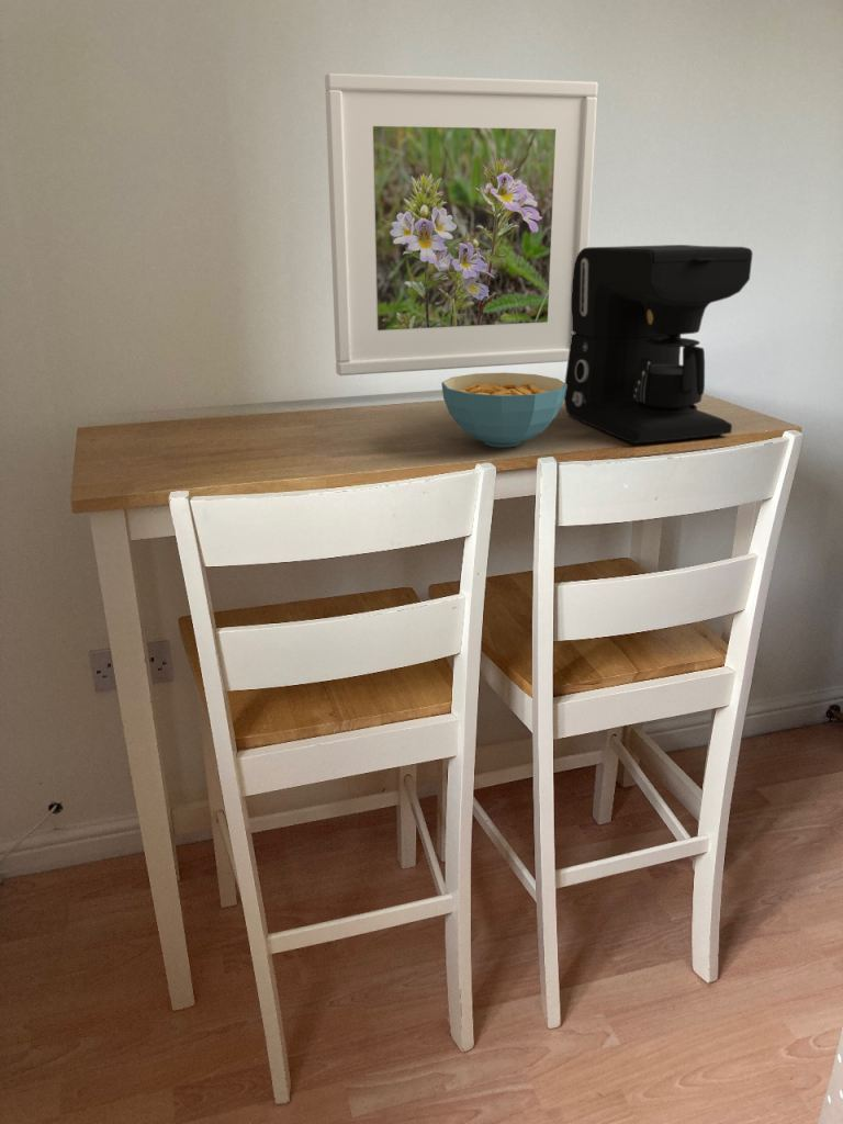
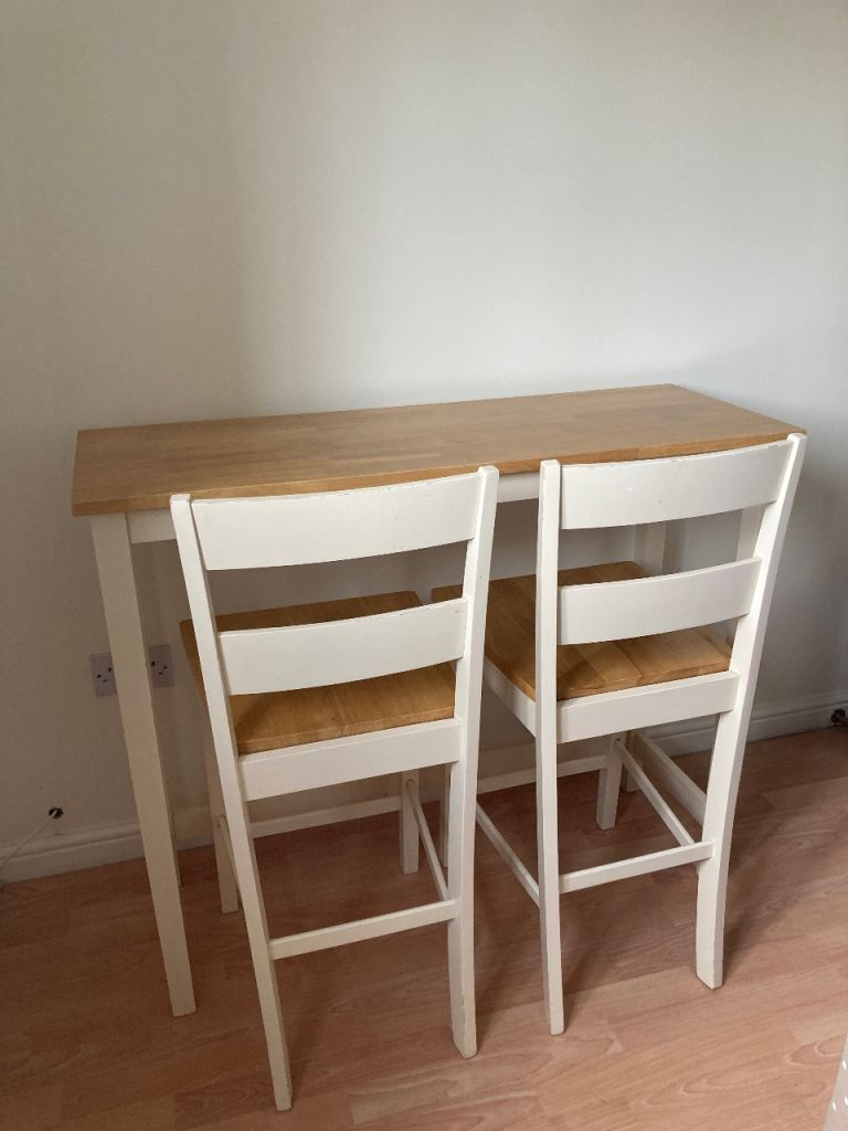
- coffee maker [563,244,754,445]
- cereal bowl [440,372,566,448]
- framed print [324,72,599,376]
